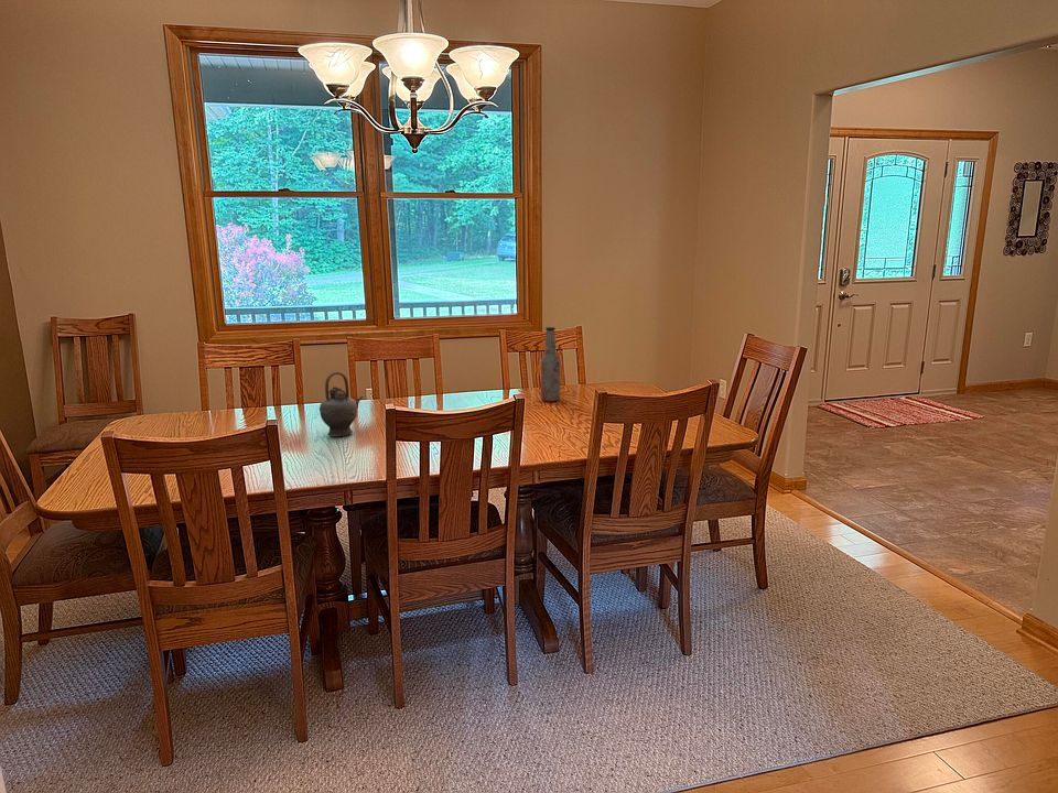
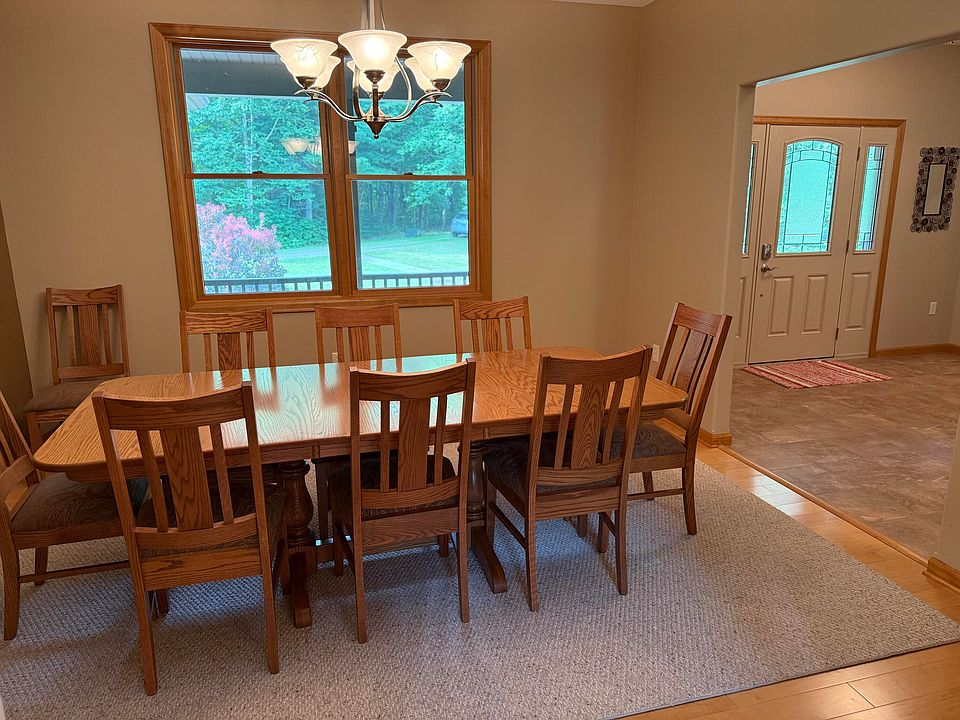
- bottle [540,326,561,403]
- teapot [319,370,364,437]
